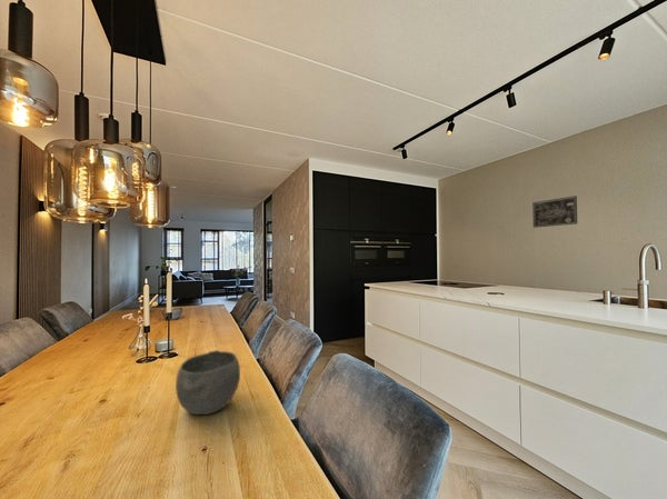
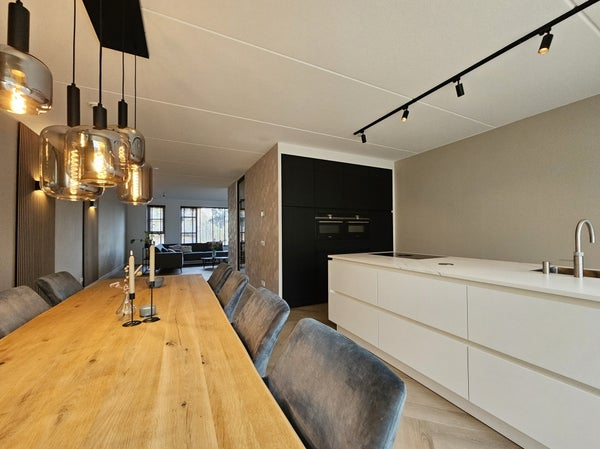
- bowl [175,349,241,416]
- wall art [531,194,578,229]
